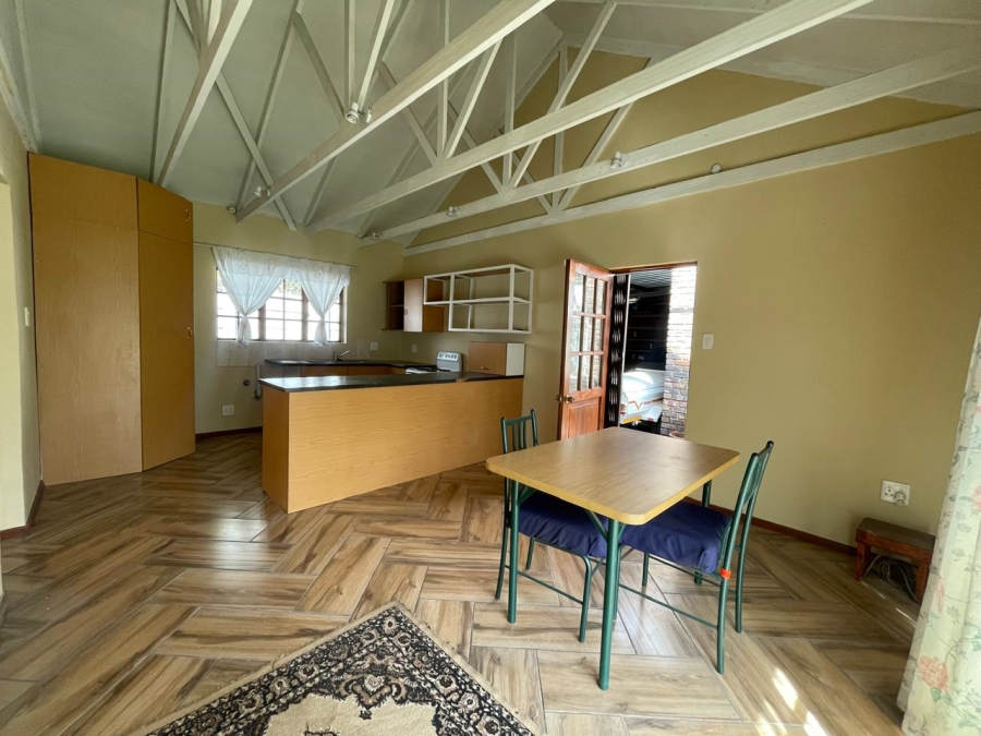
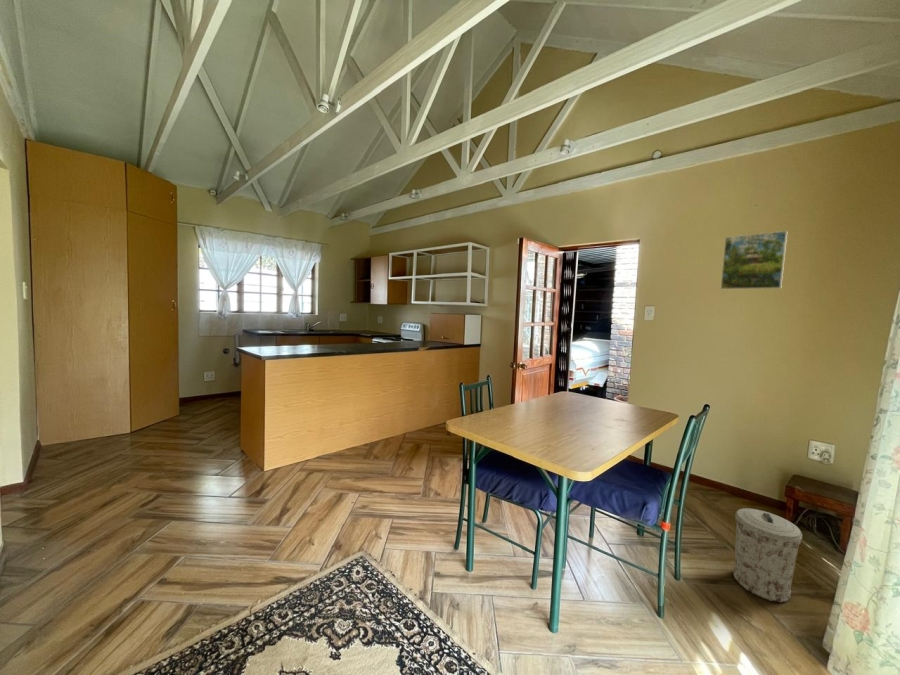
+ trash can [732,507,803,603]
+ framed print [719,230,788,290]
